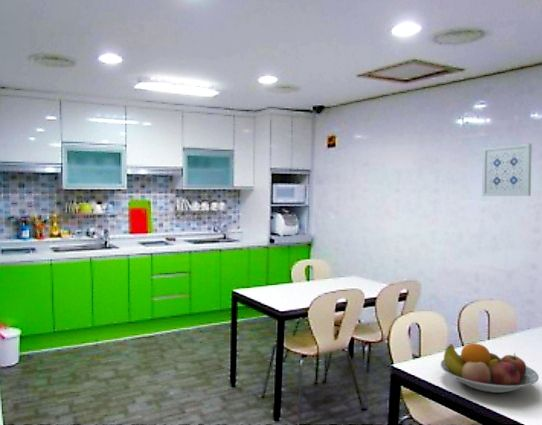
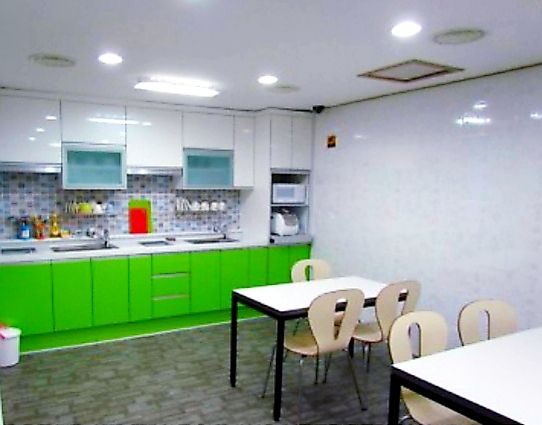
- fruit bowl [439,342,540,394]
- wall art [481,143,533,197]
